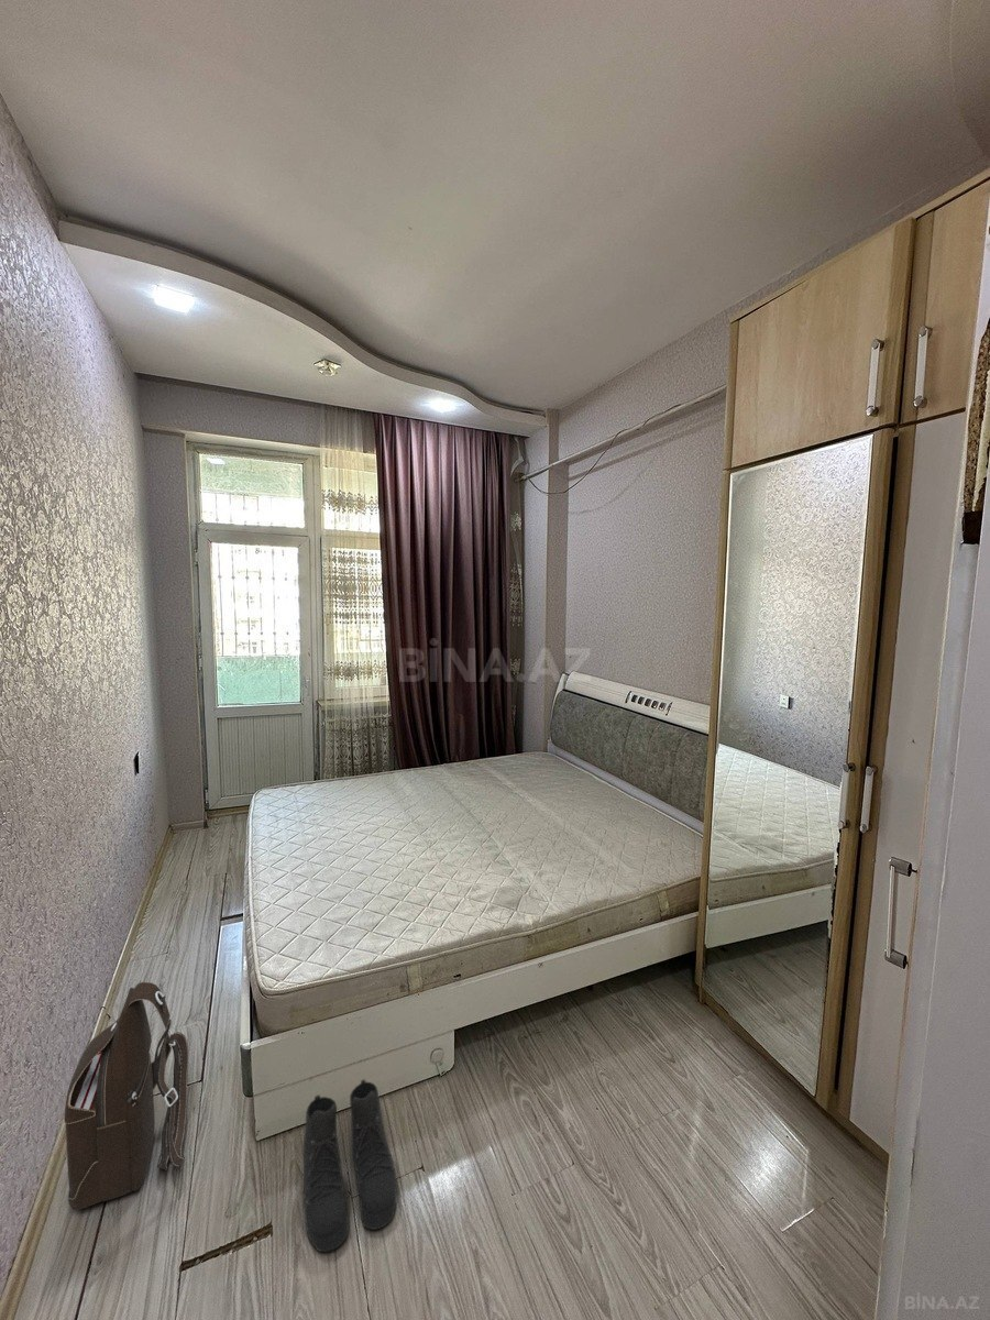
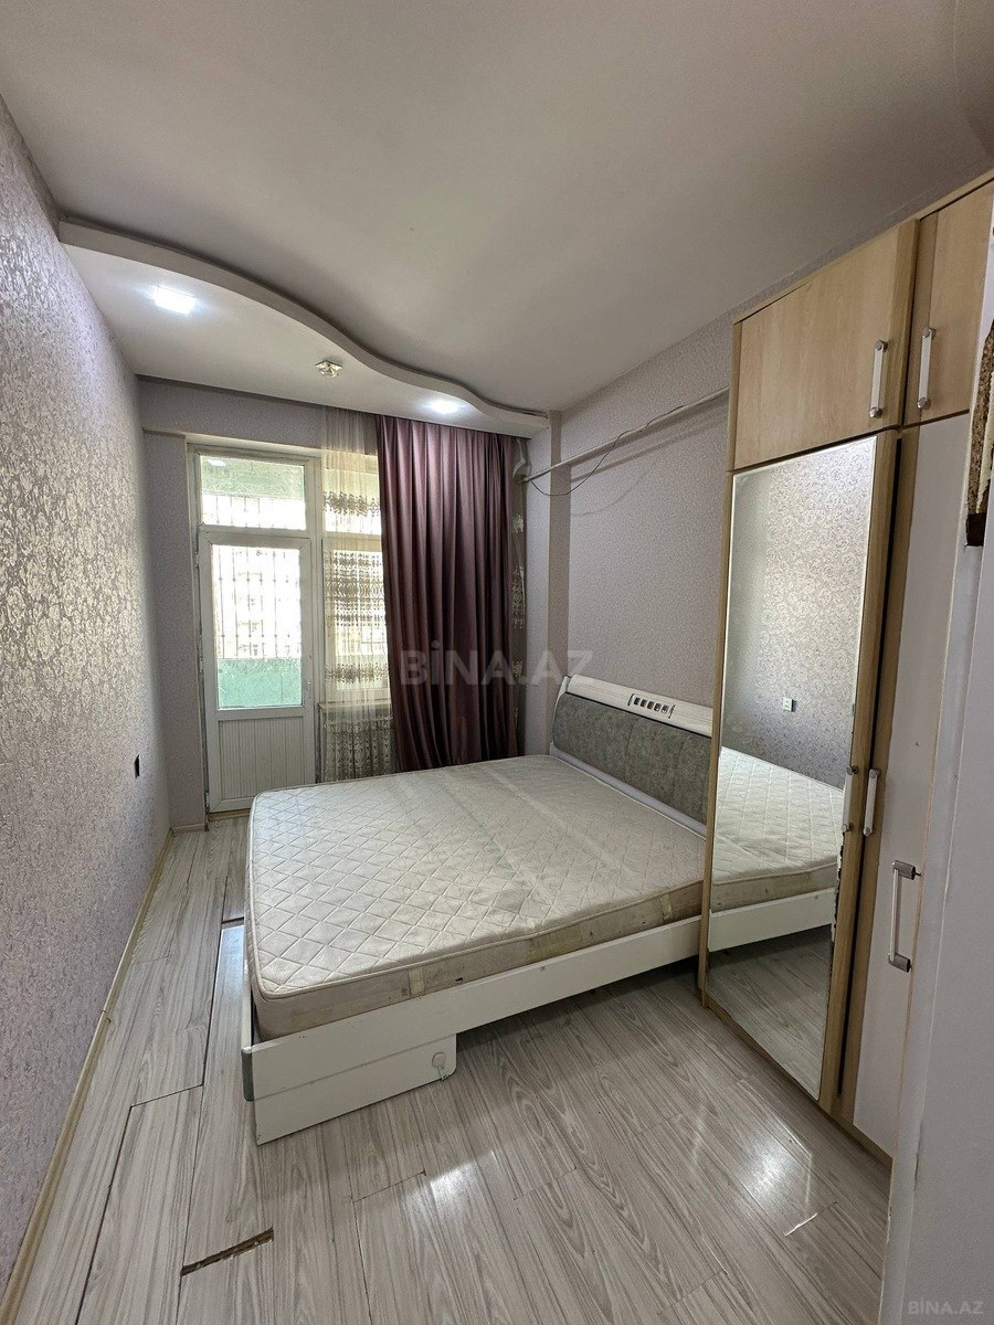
- boots [302,1078,398,1253]
- shoulder bag [63,981,189,1210]
